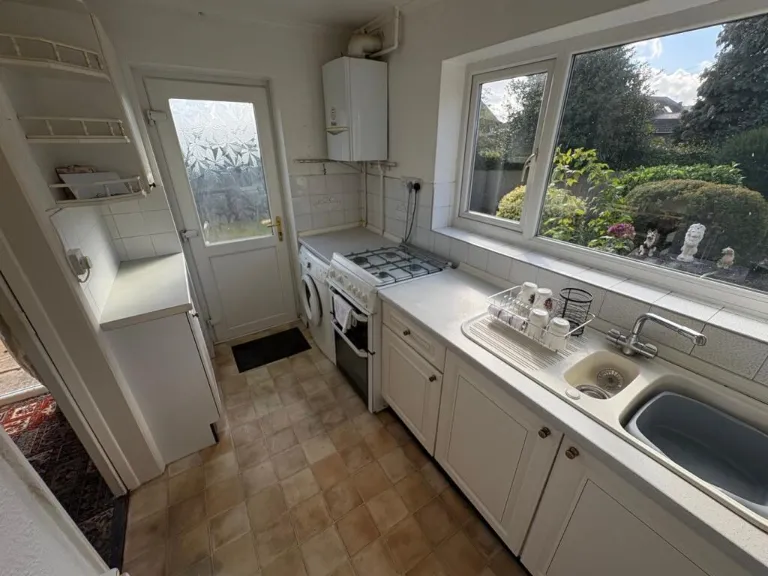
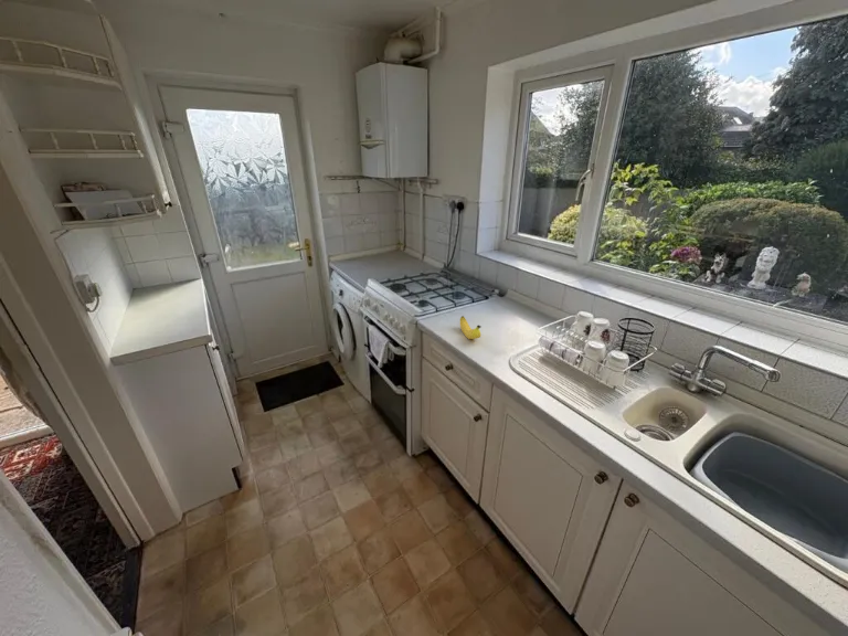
+ banana [459,315,483,340]
